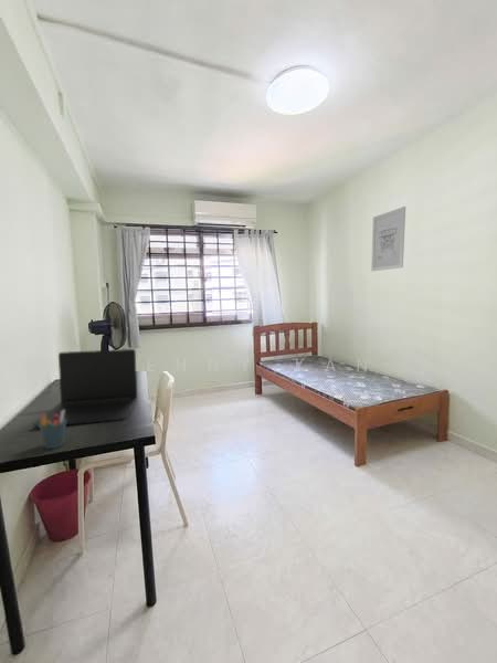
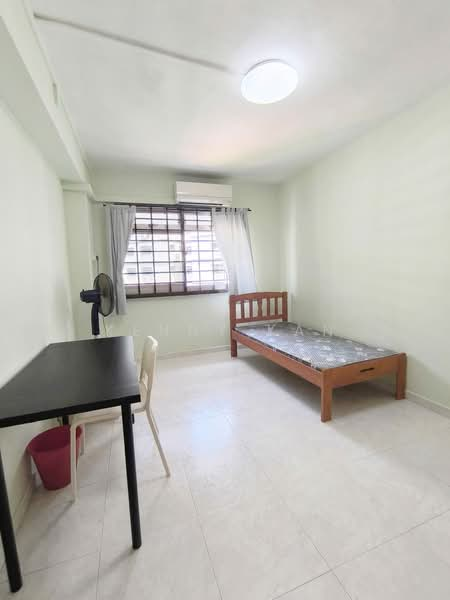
- wall art [370,206,406,272]
- pen holder [38,410,67,450]
- laptop [33,348,138,428]
